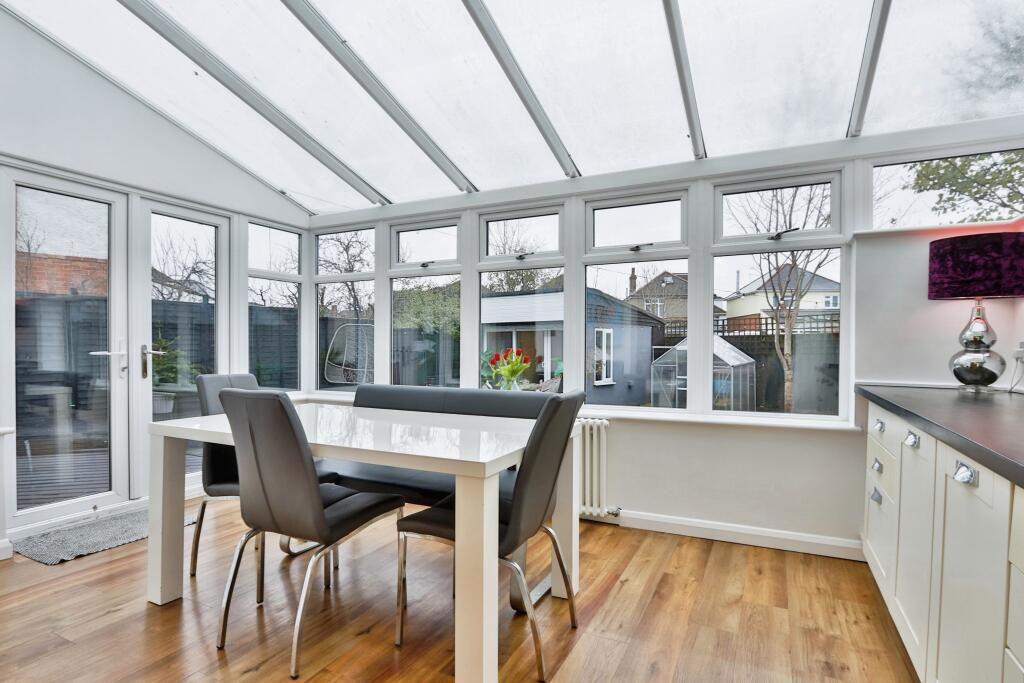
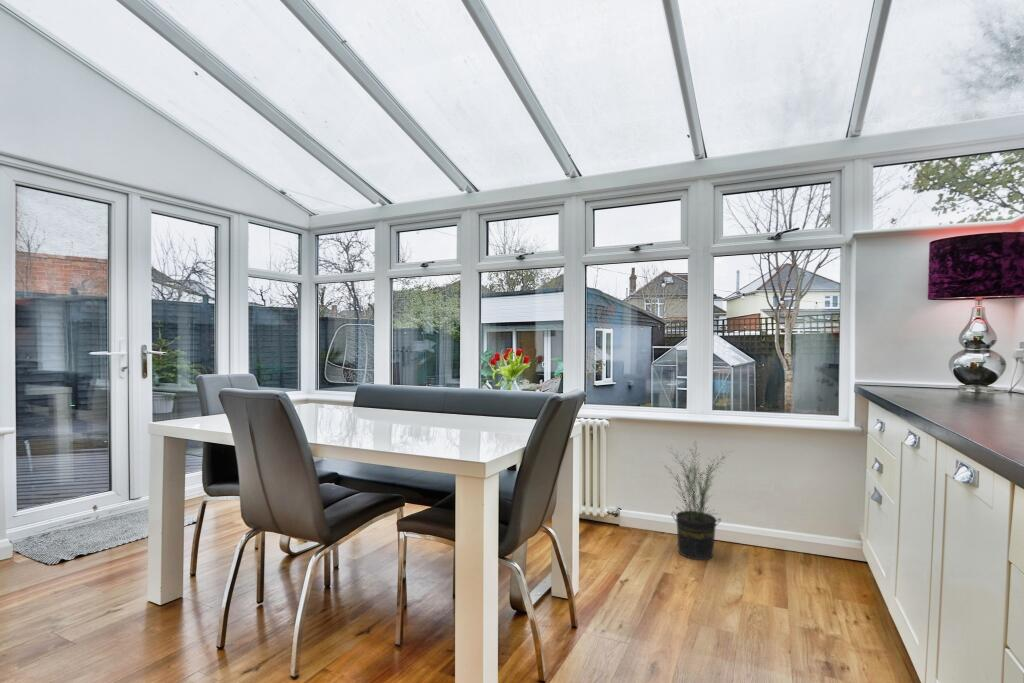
+ potted plant [661,440,734,561]
